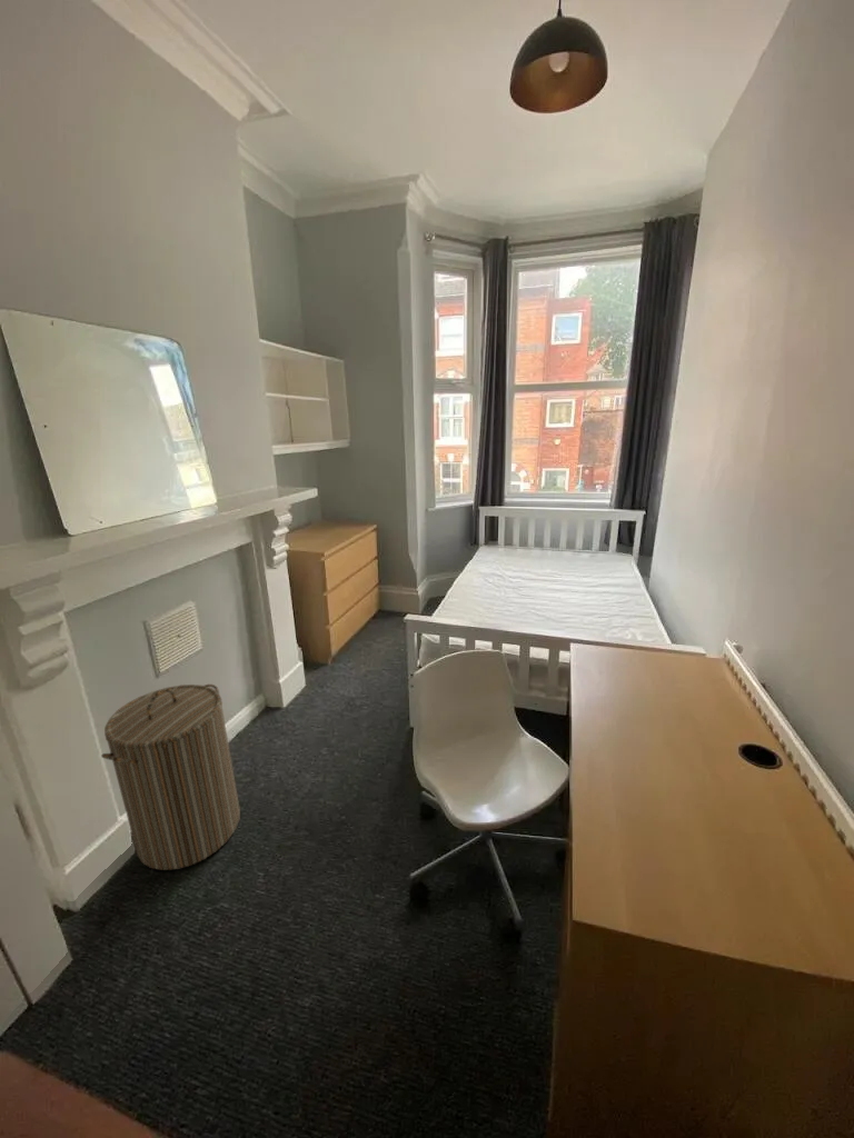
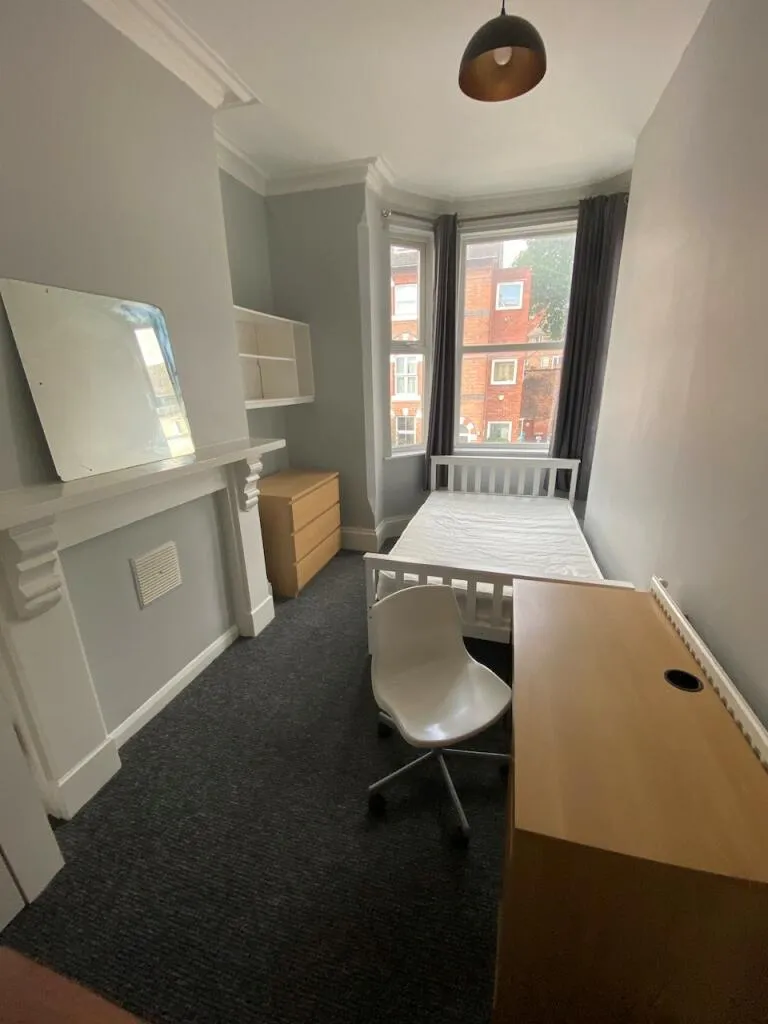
- laundry hamper [100,683,241,871]
